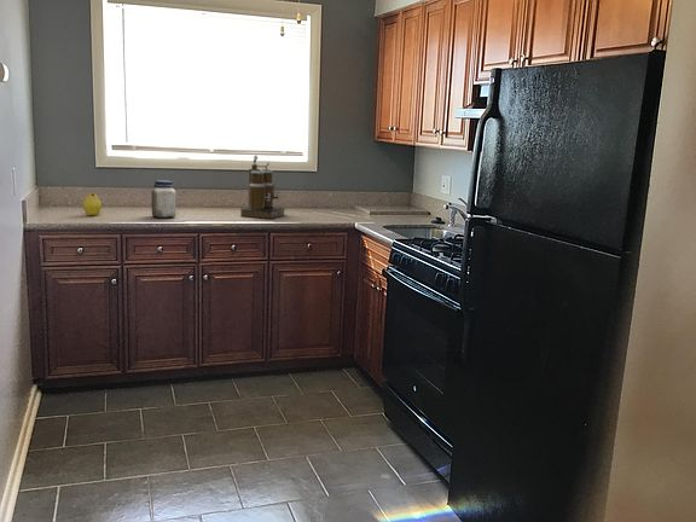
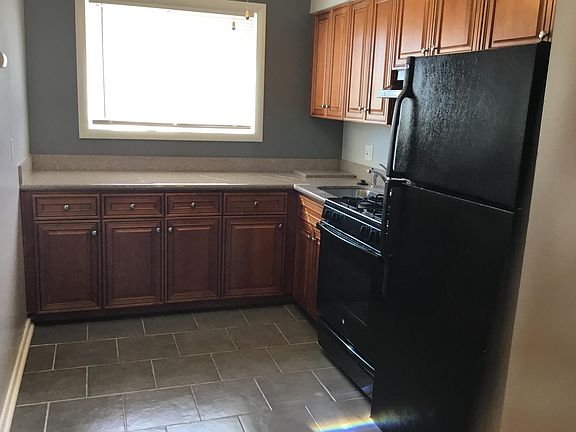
- coffee maker [239,153,286,220]
- fruit [81,192,103,216]
- jar [150,179,178,219]
